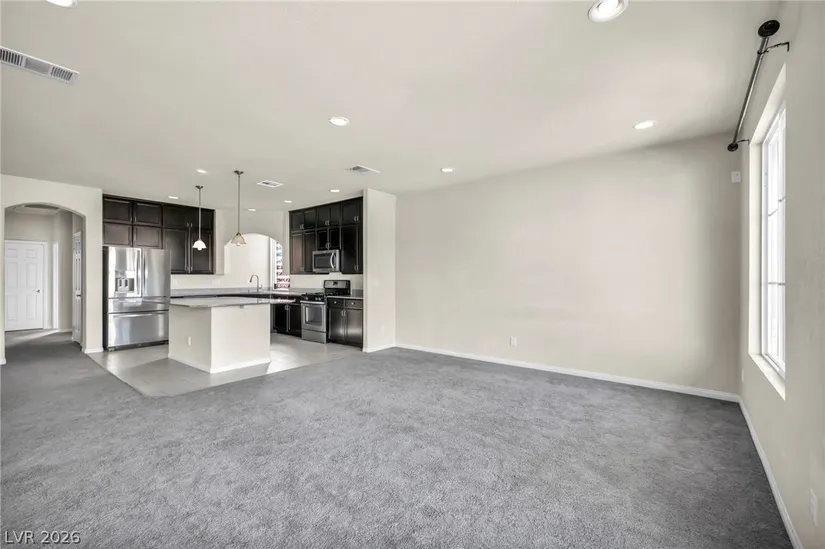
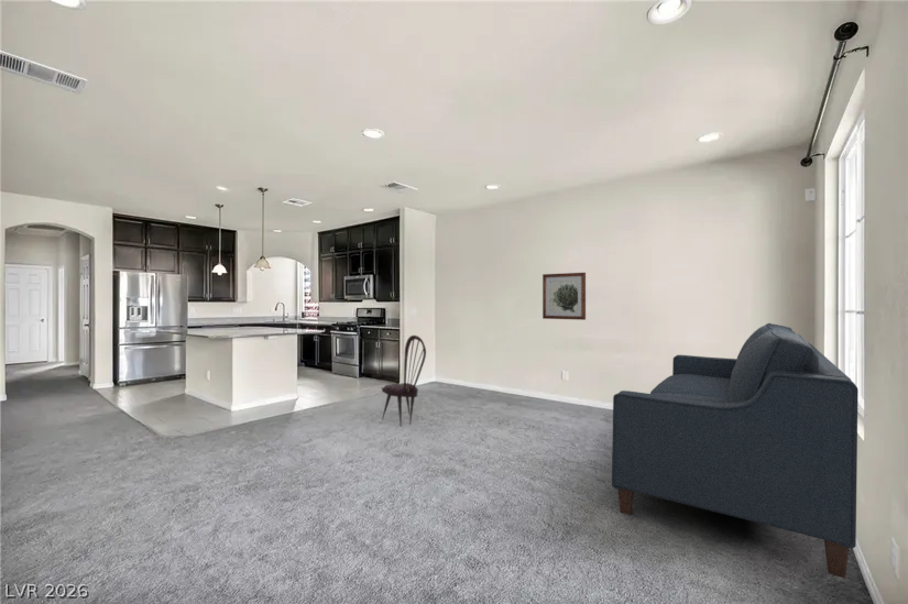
+ dining chair [381,334,427,428]
+ sofa [611,322,860,579]
+ wall art [541,272,587,321]
